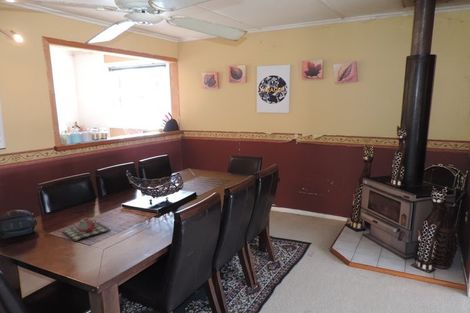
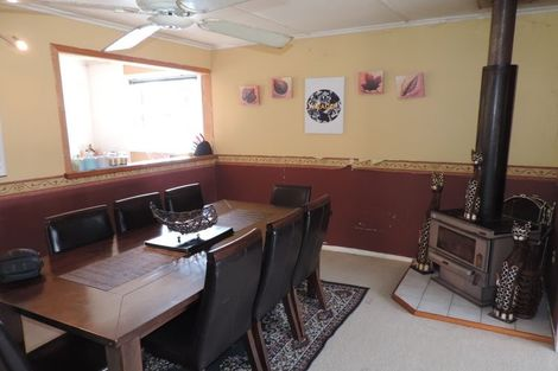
- teapot [62,217,111,242]
